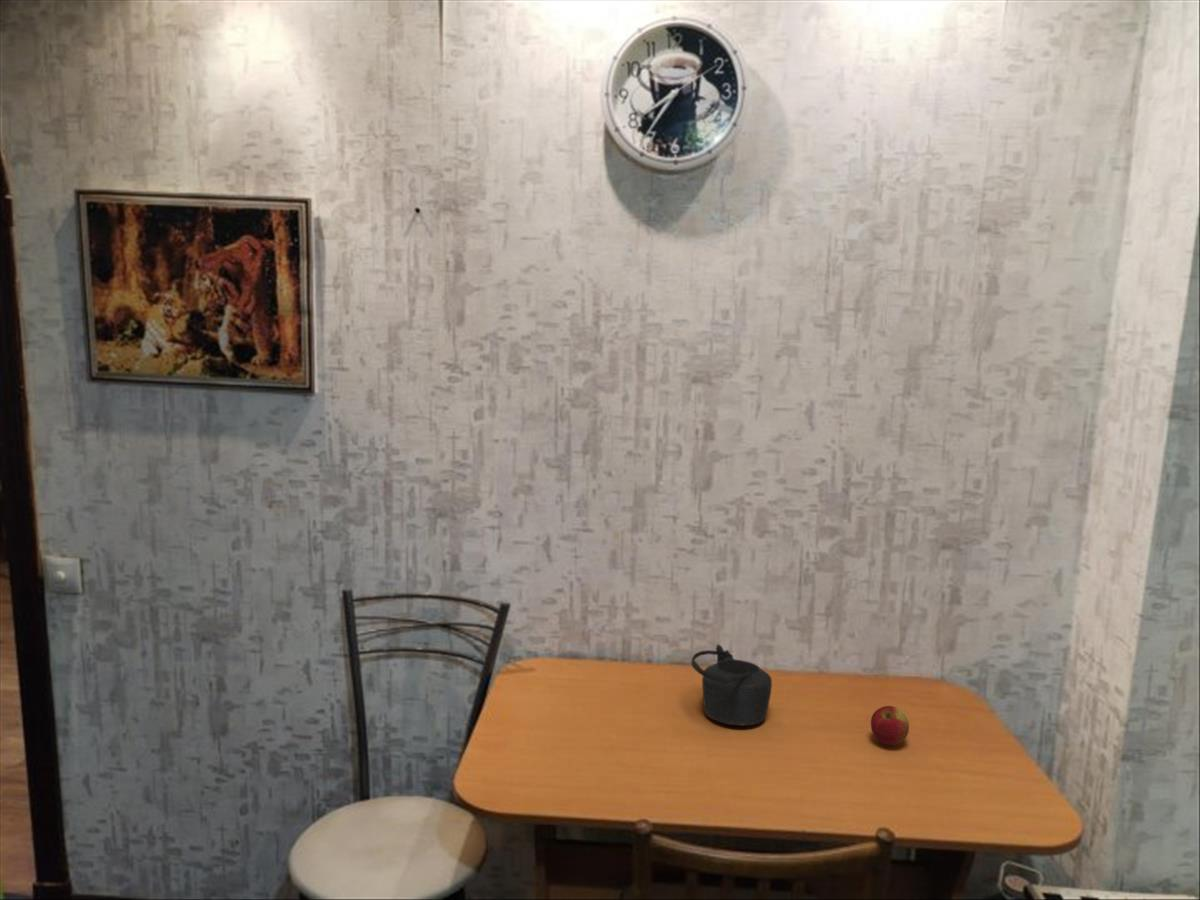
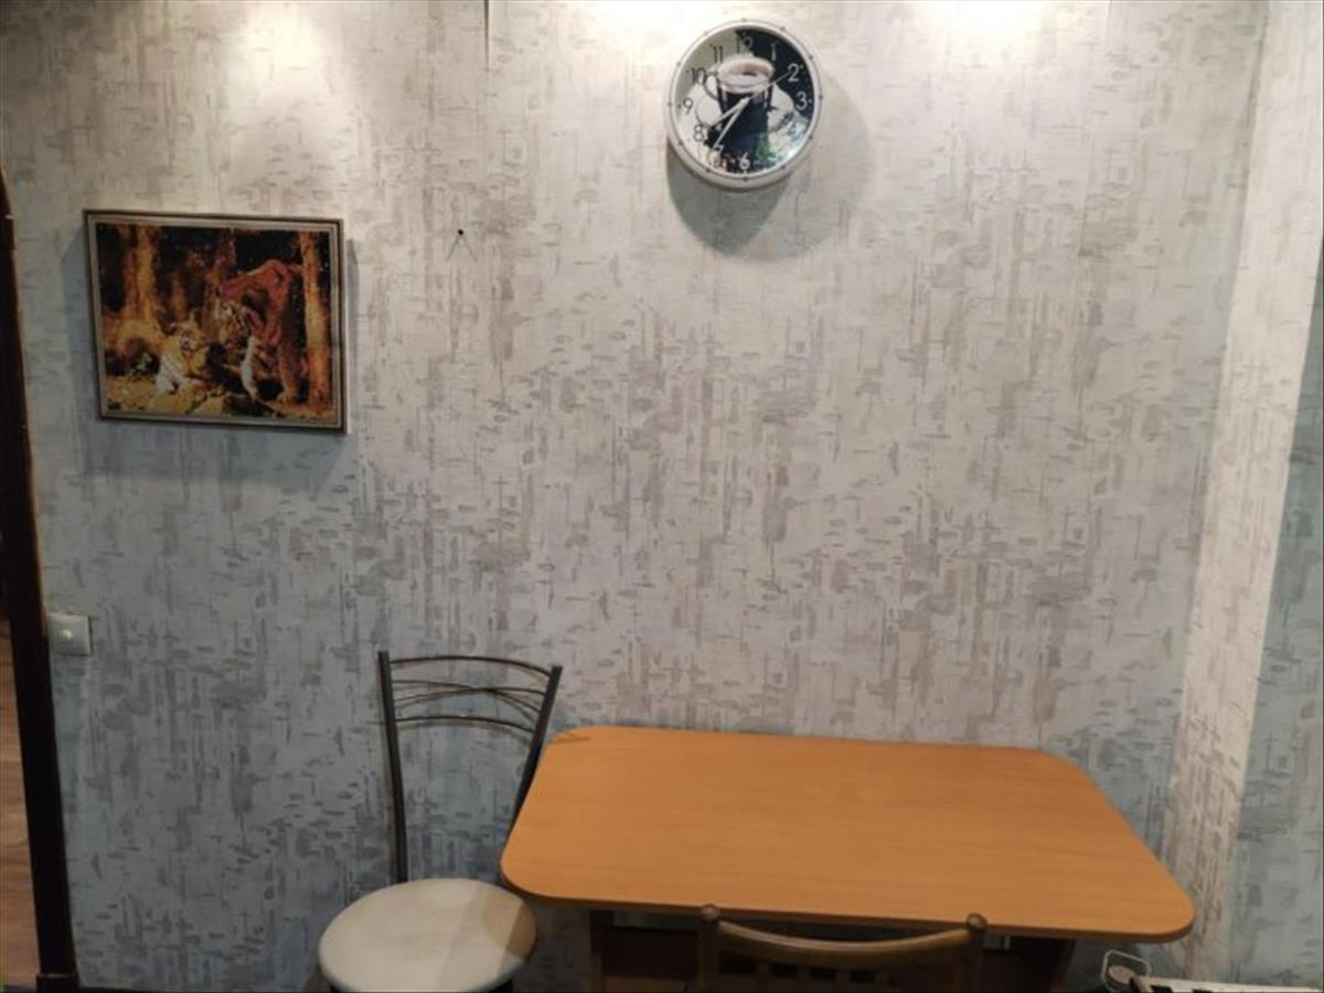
- apple [870,705,910,746]
- teapot [690,643,773,726]
